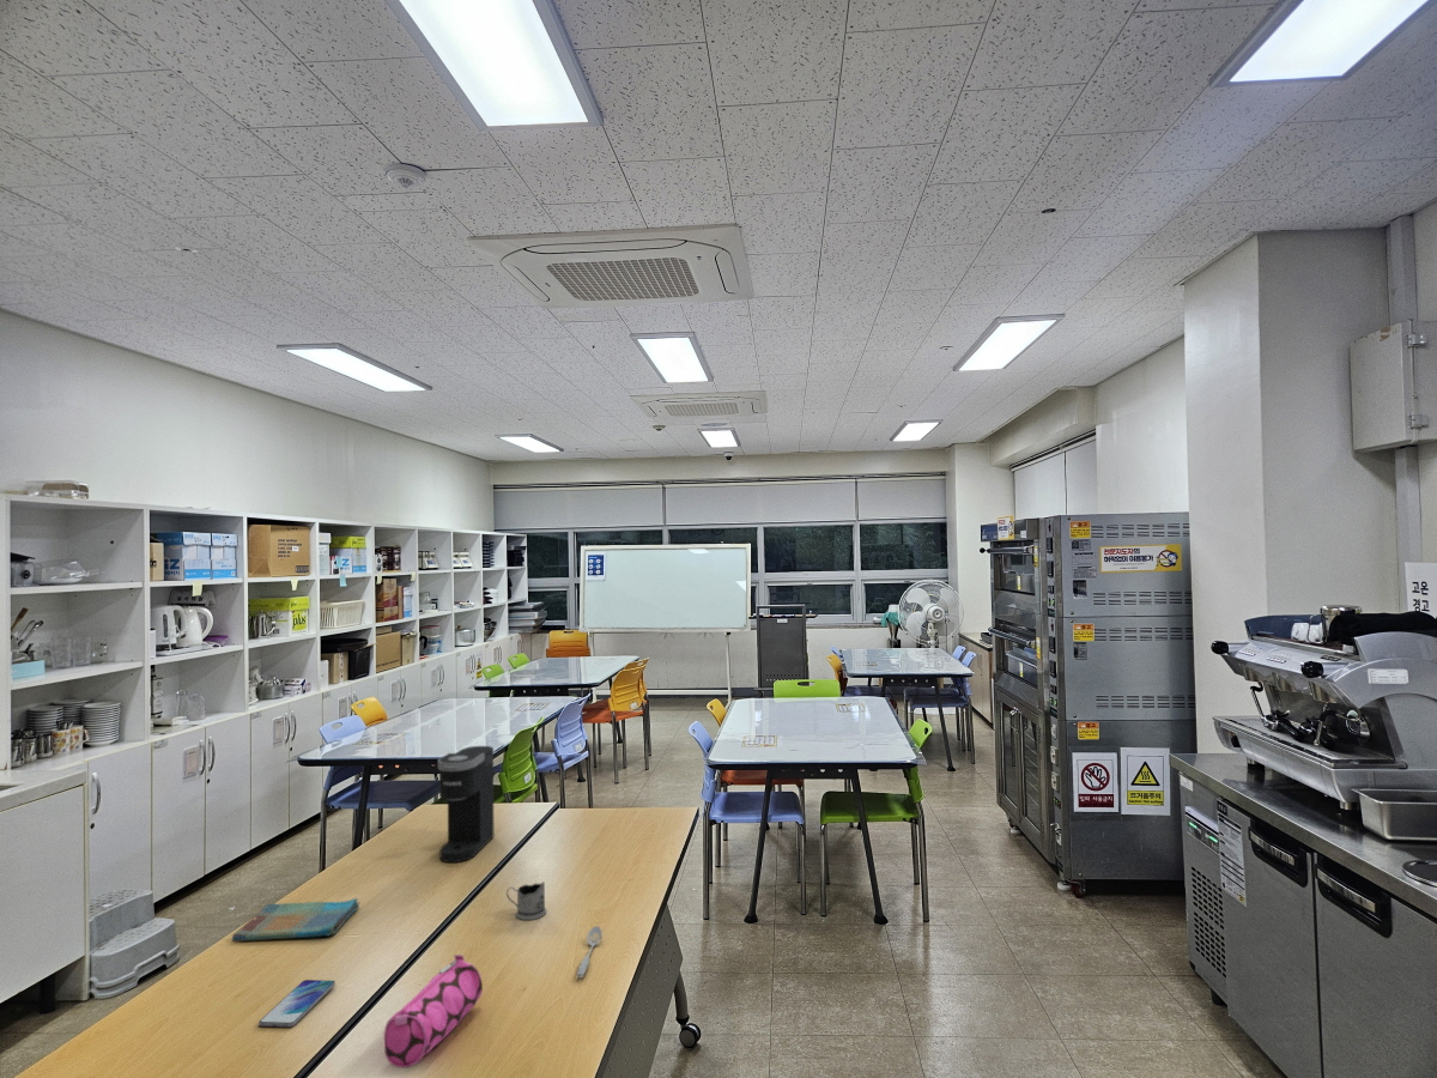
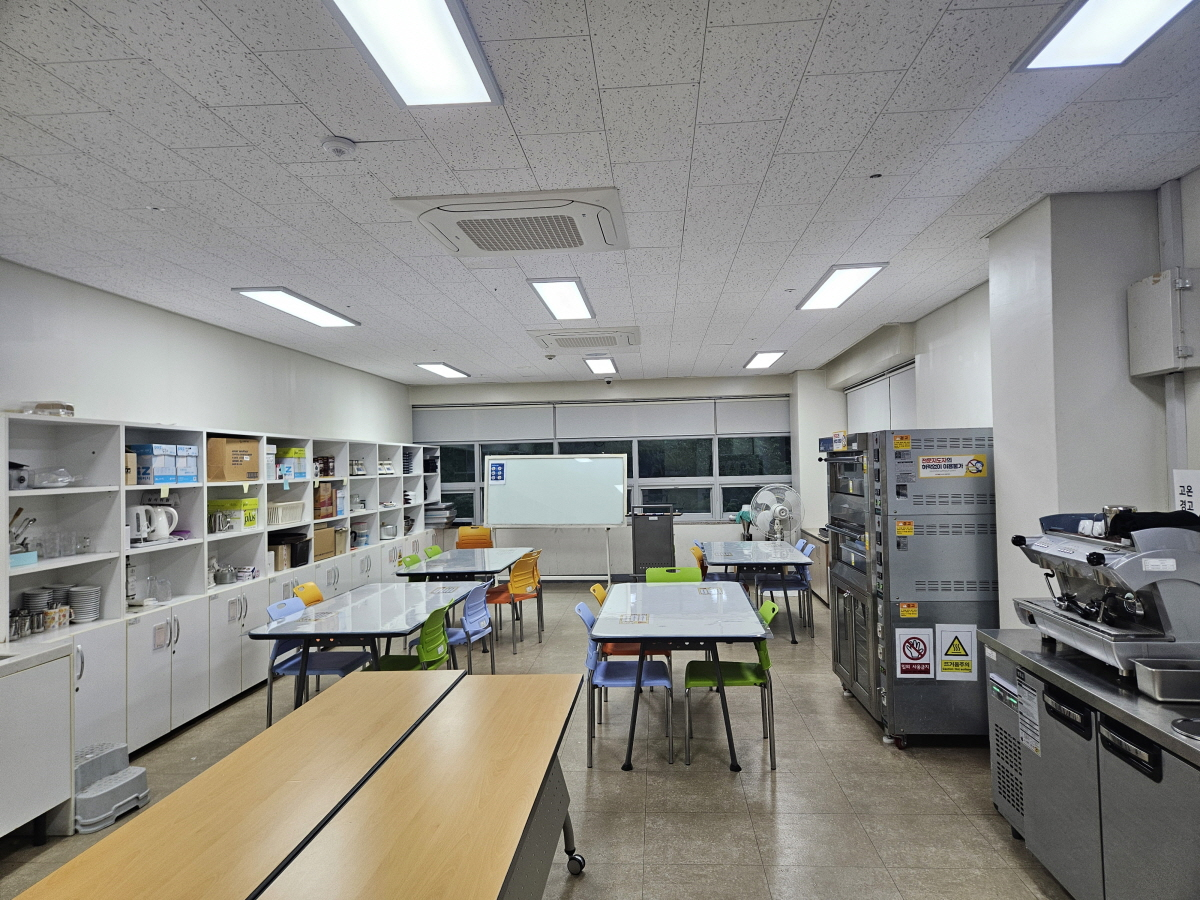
- tea glass holder [505,880,547,921]
- smartphone [257,979,336,1028]
- coffee maker [437,745,495,864]
- spoon [576,925,604,980]
- dish towel [231,897,360,943]
- pencil case [383,953,484,1068]
